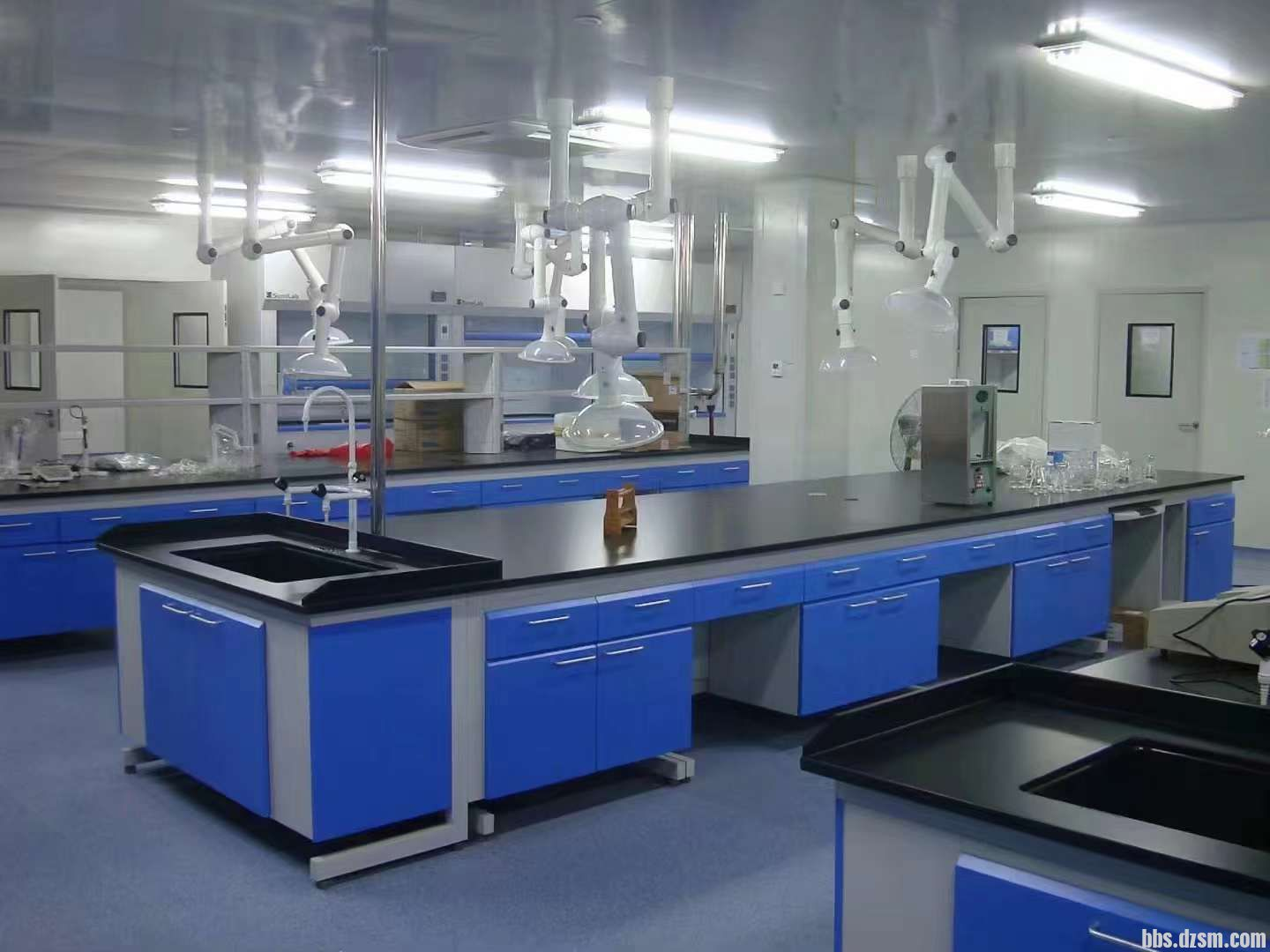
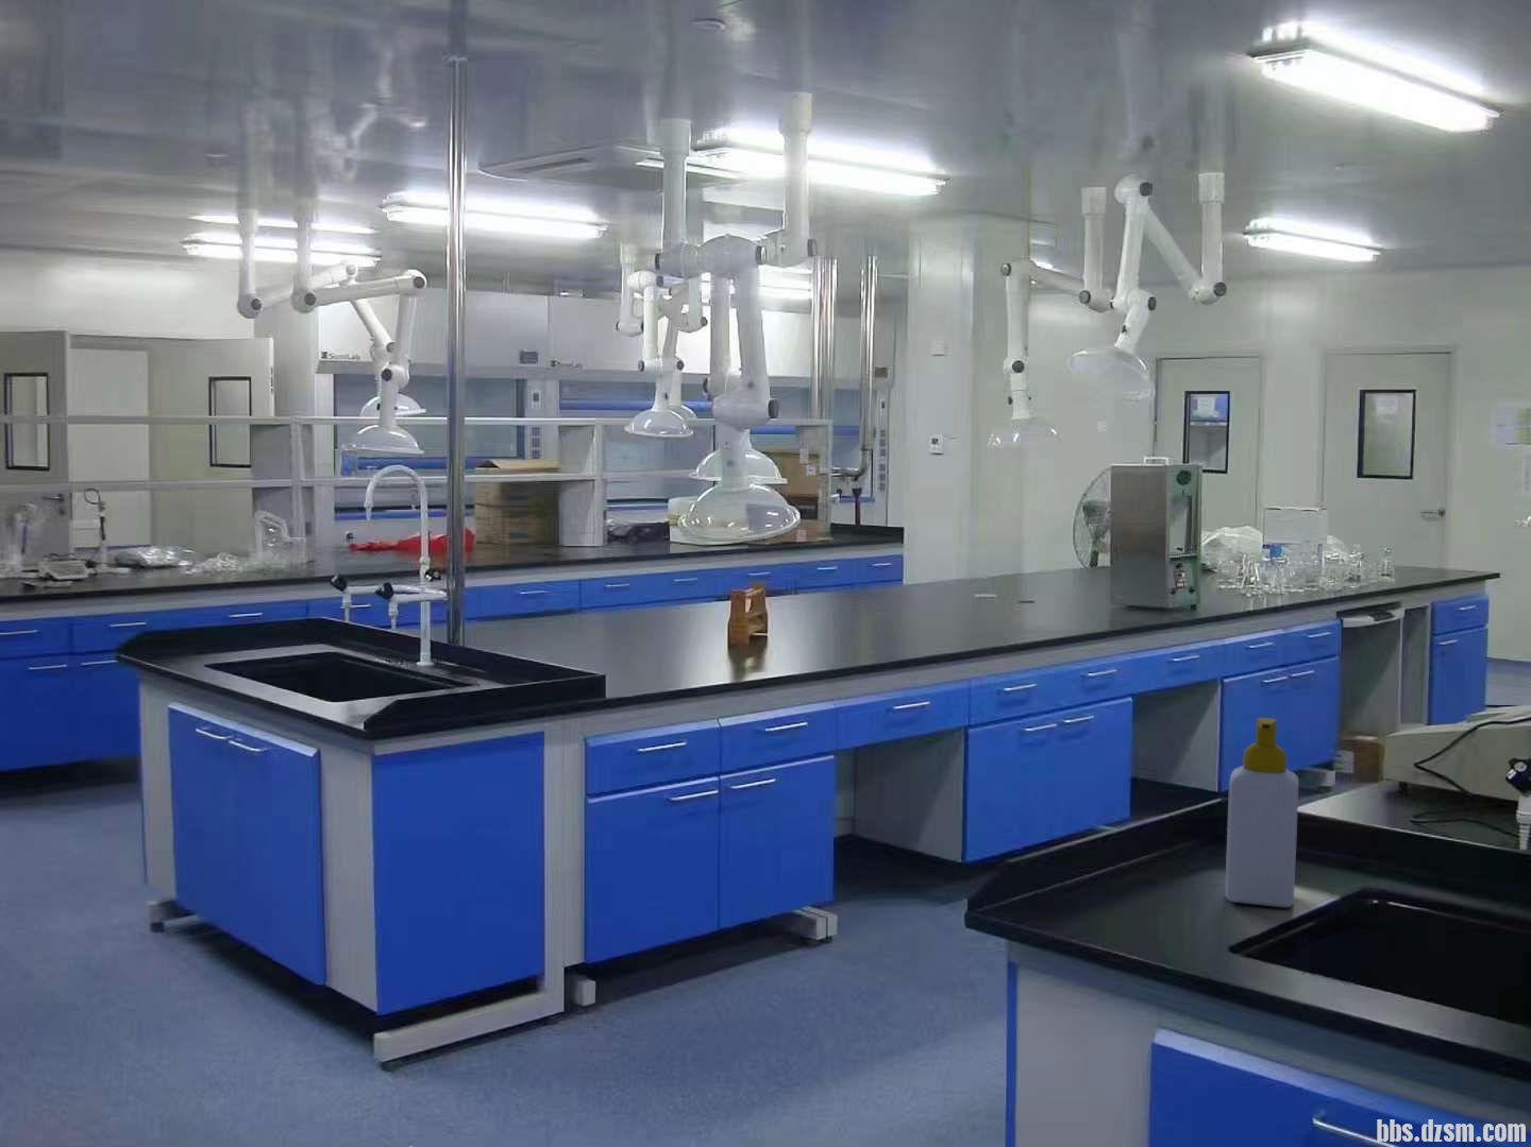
+ soap bottle [1224,717,1300,908]
